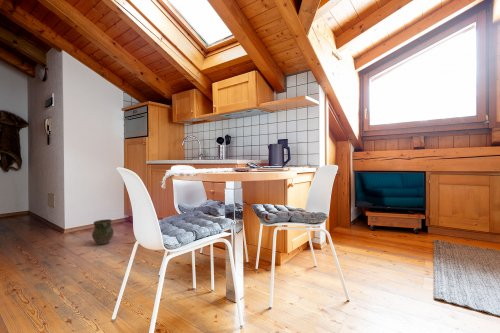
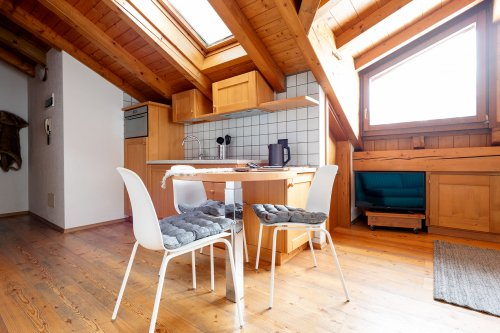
- ceramic jug [91,218,115,246]
